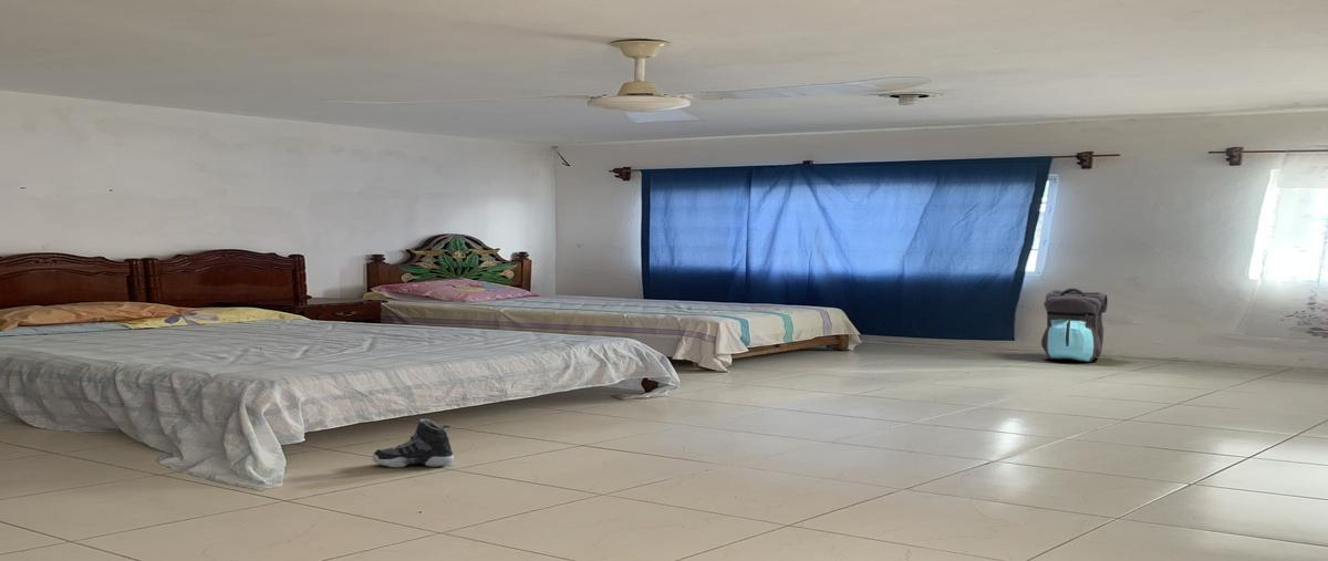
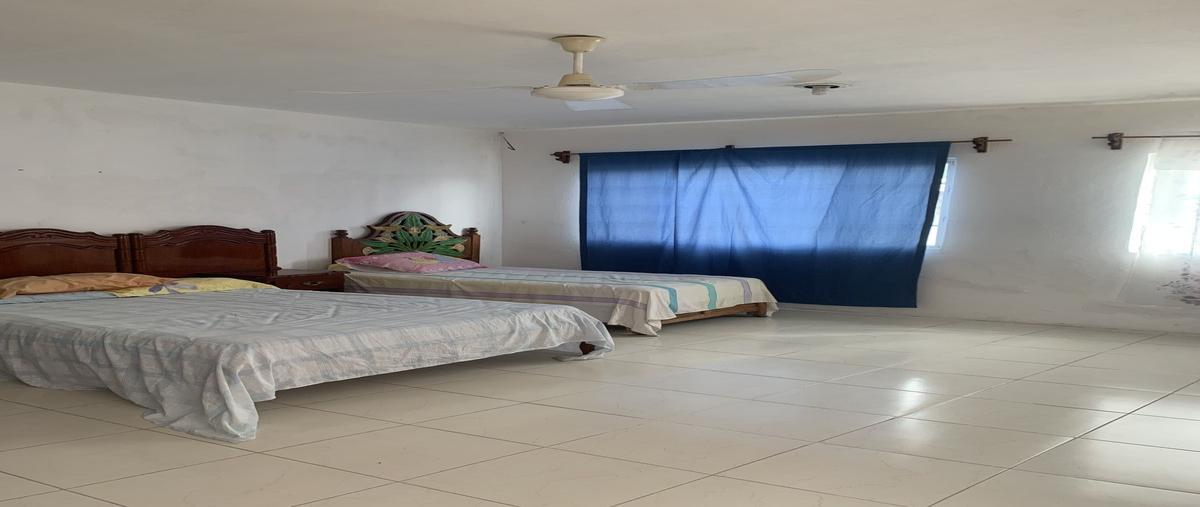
- backpack [1040,287,1109,363]
- sneaker [371,417,455,468]
